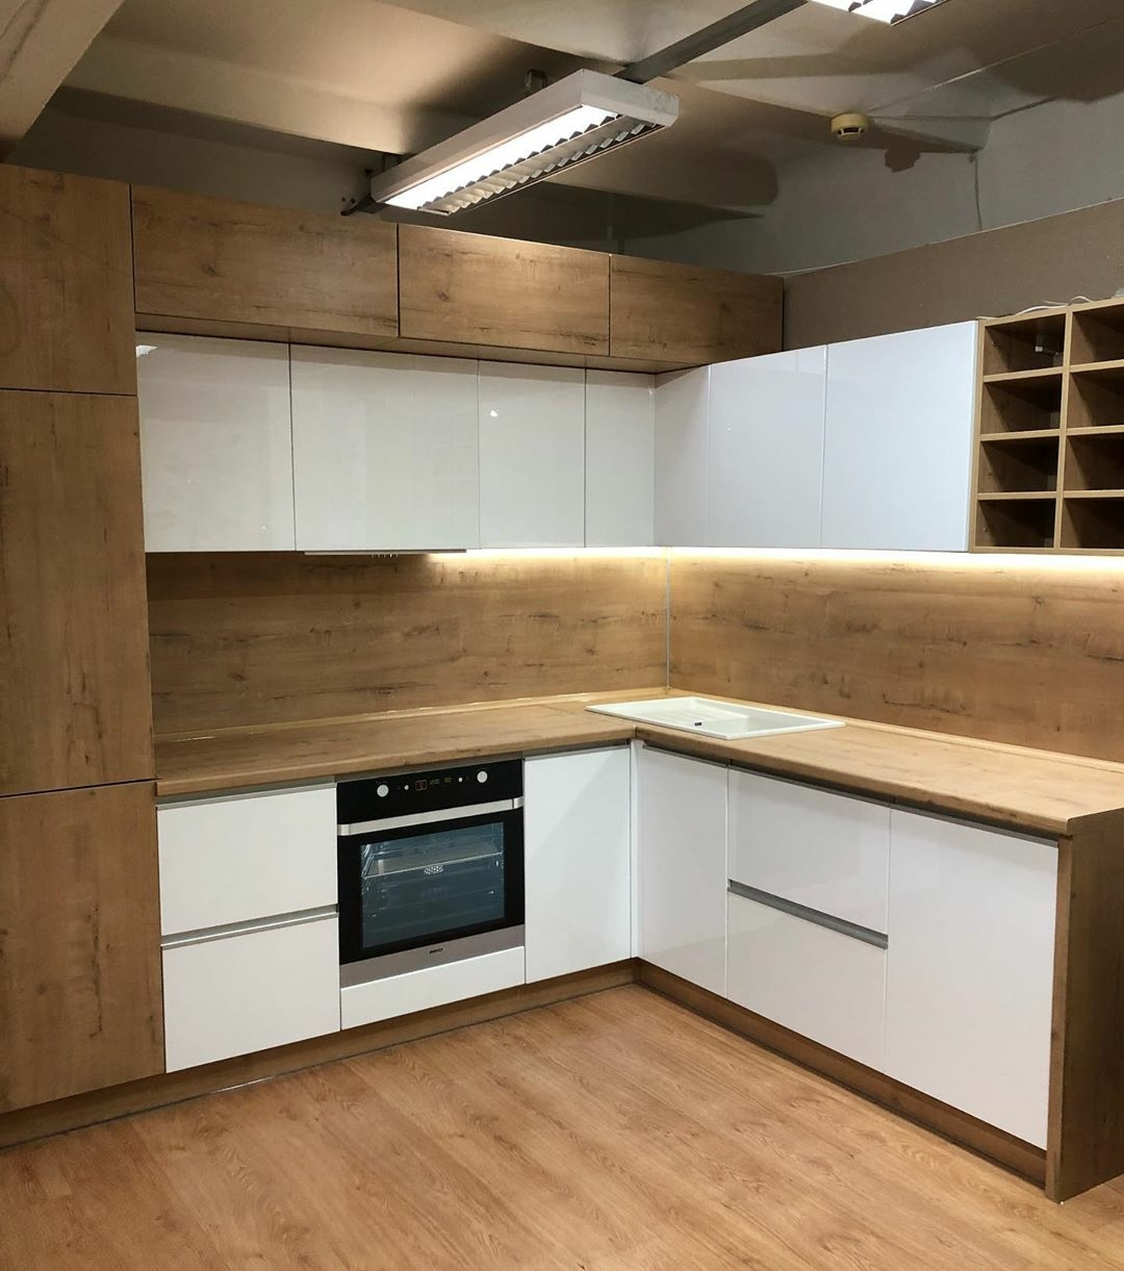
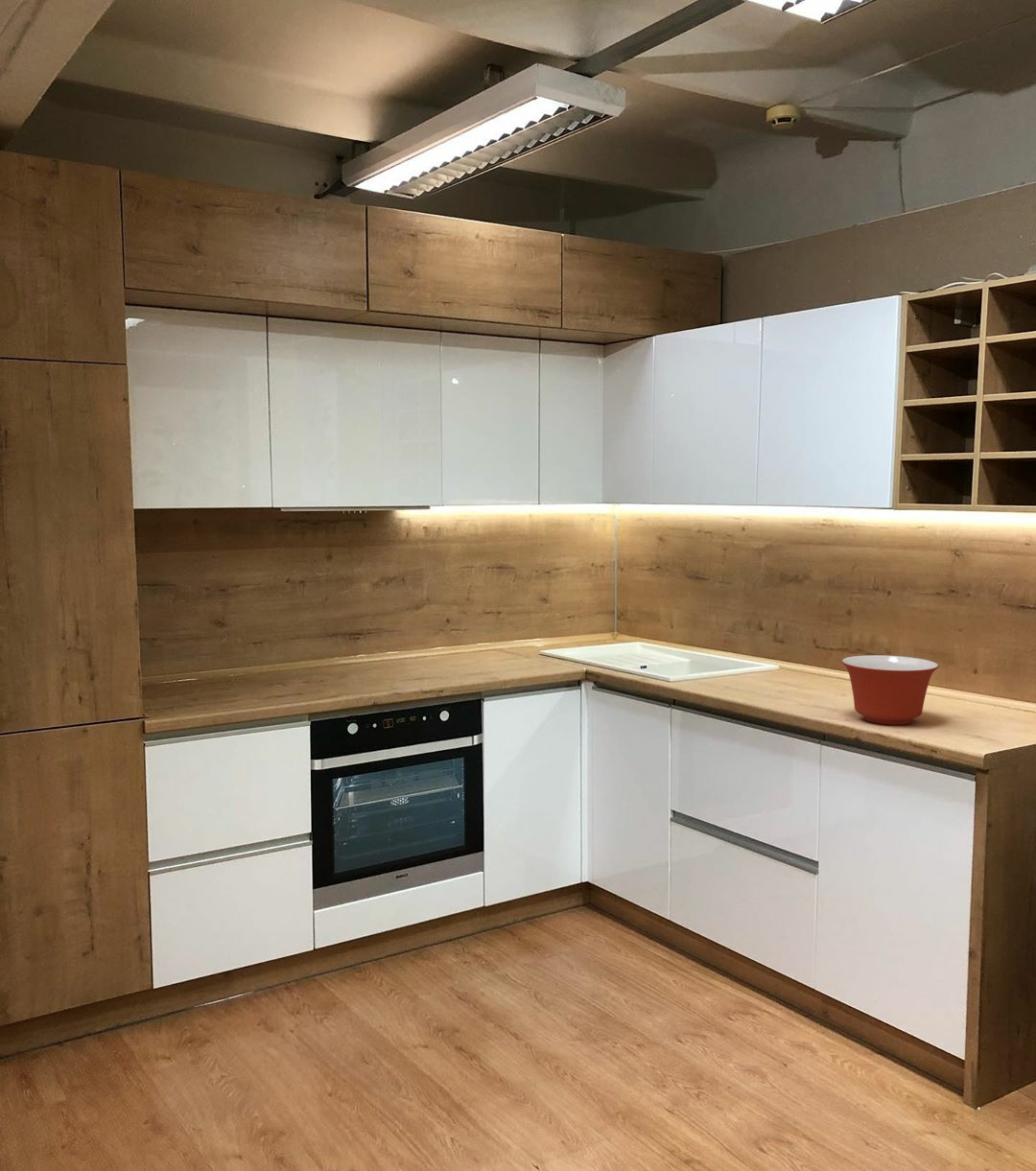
+ mixing bowl [840,654,939,726]
